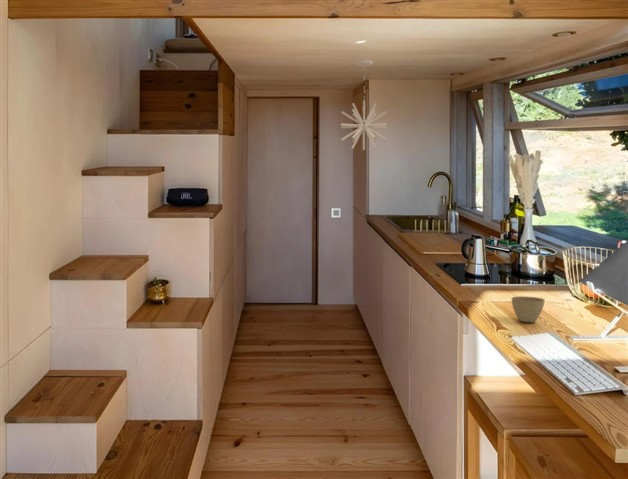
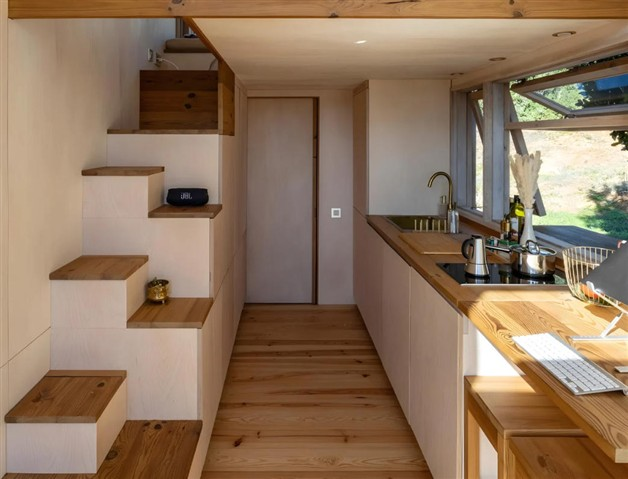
- flower pot [511,295,546,323]
- pendant light [339,59,389,151]
